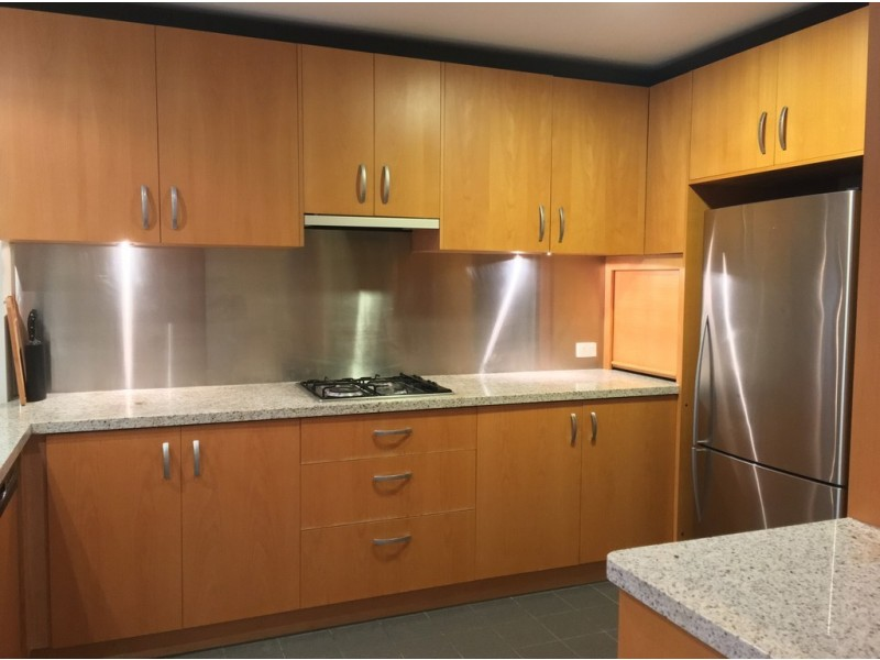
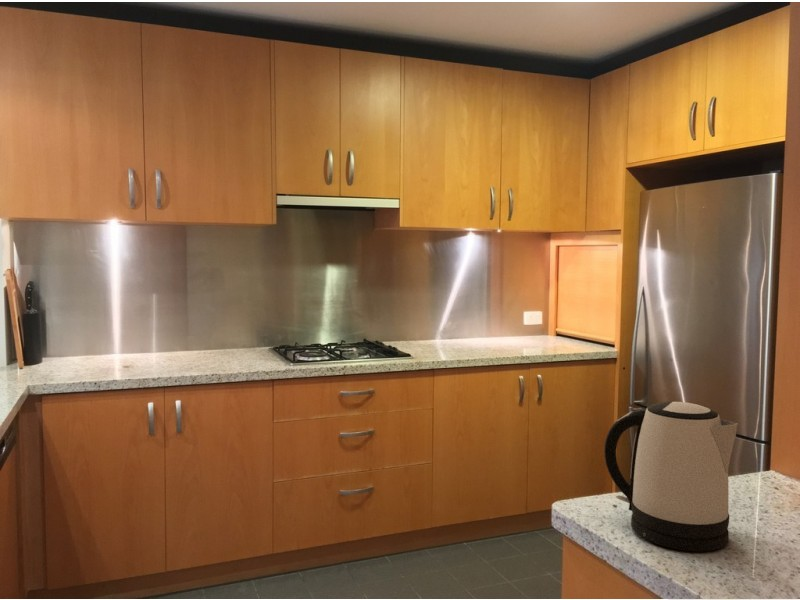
+ kettle [603,400,739,552]
